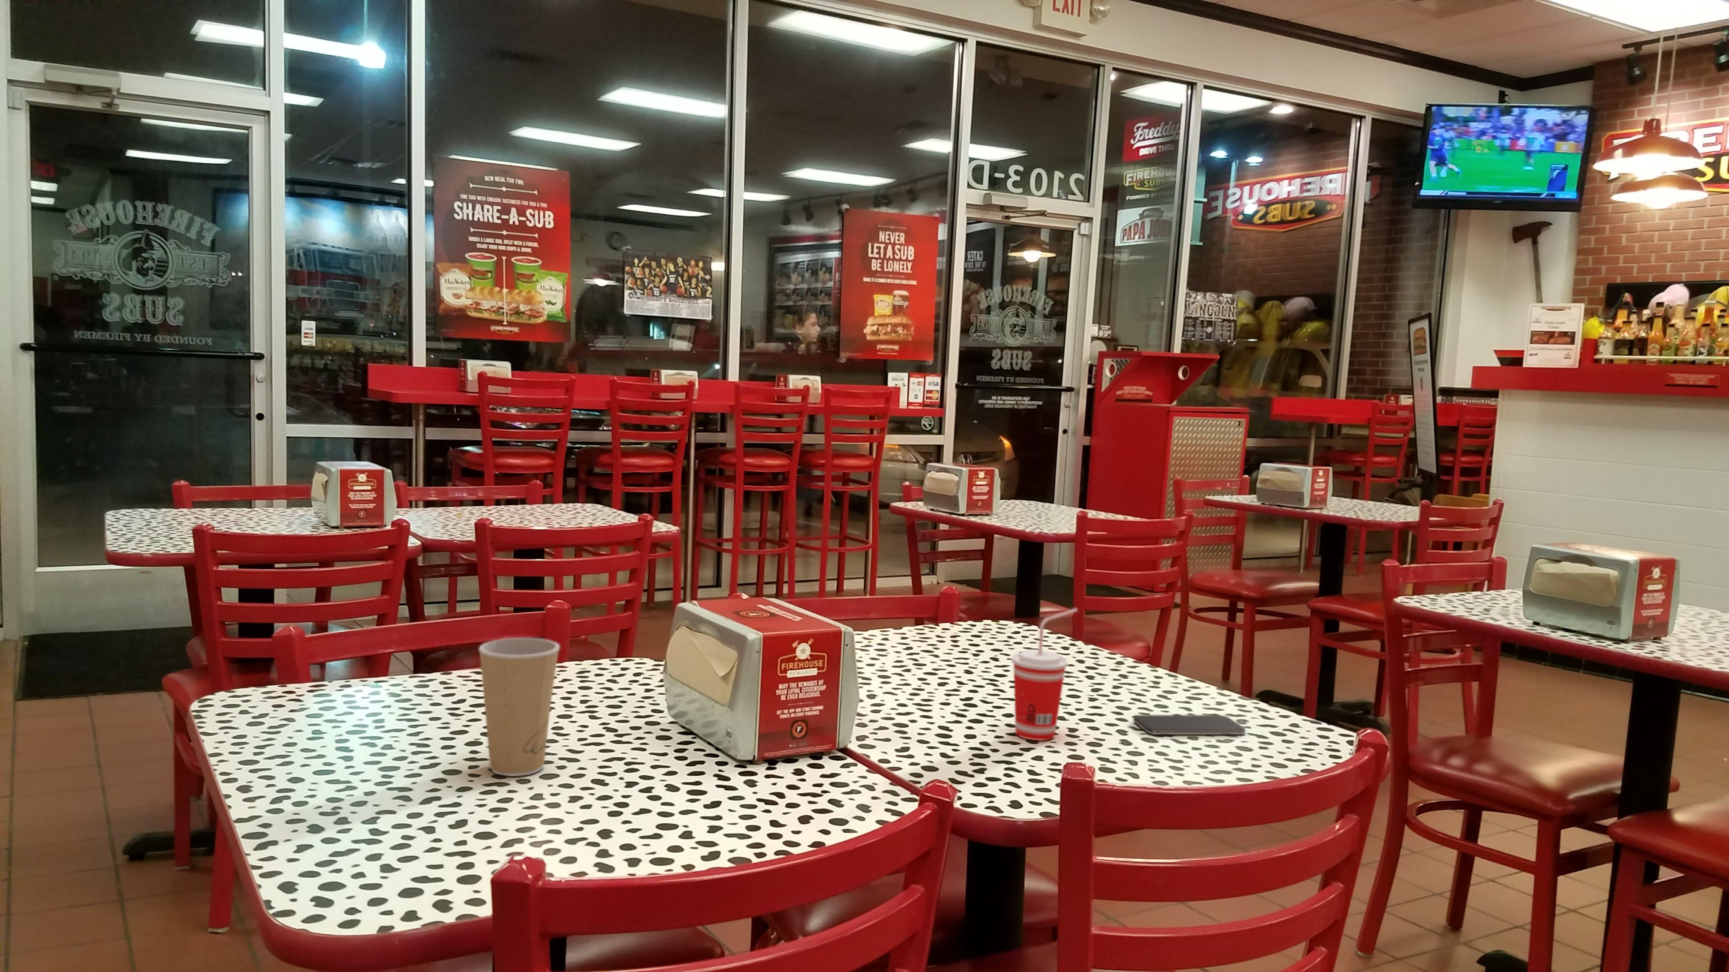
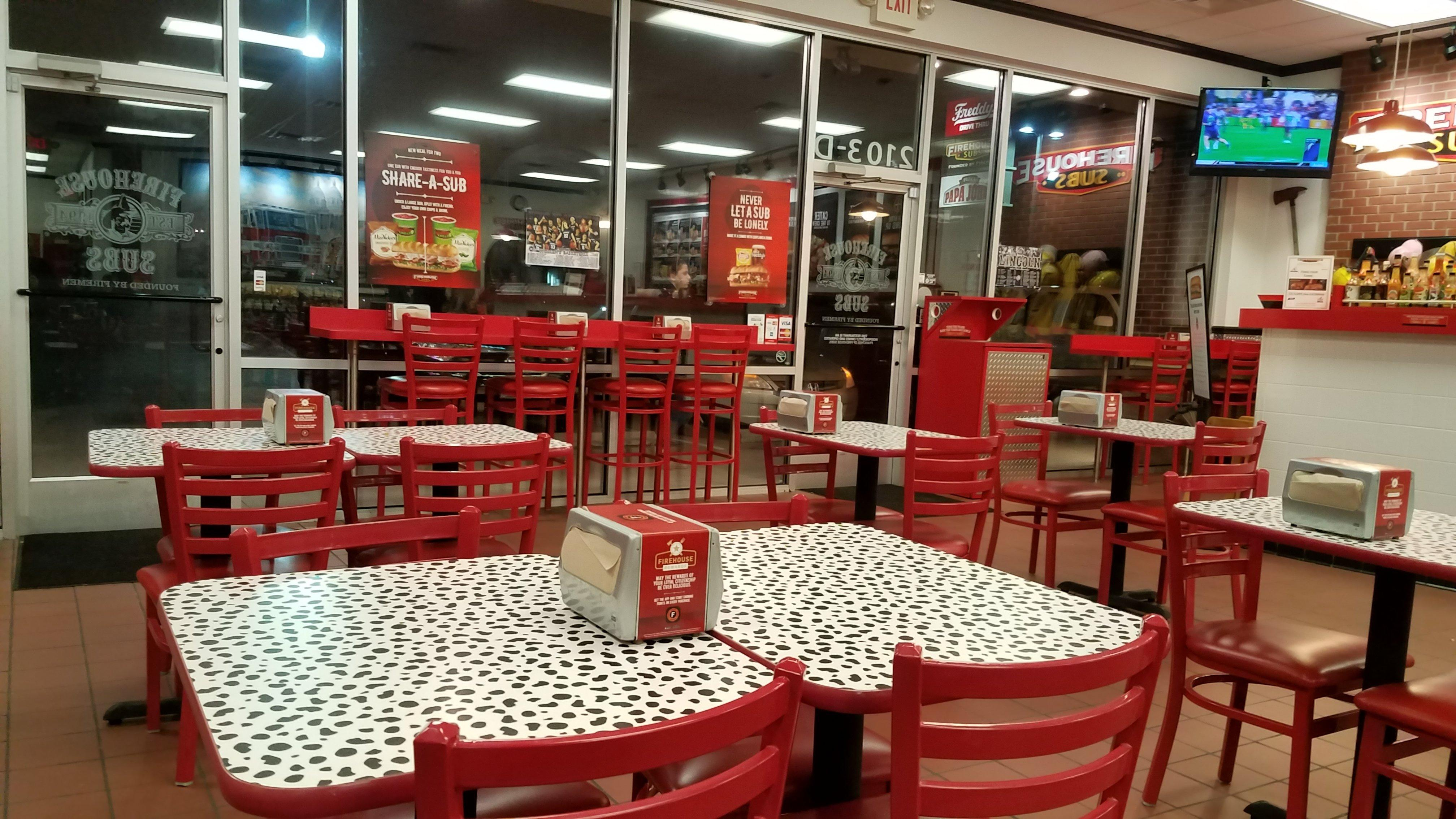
- smartphone [1133,714,1246,735]
- beverage cup [1011,608,1078,741]
- paper cup [479,637,560,776]
